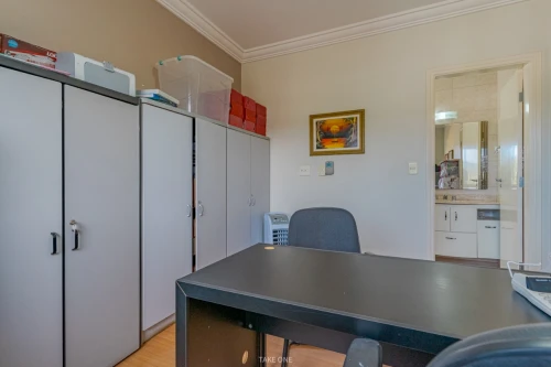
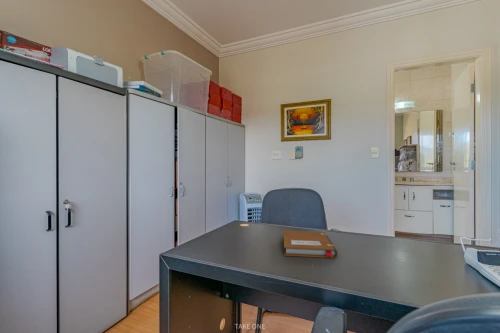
+ notebook [283,230,339,259]
